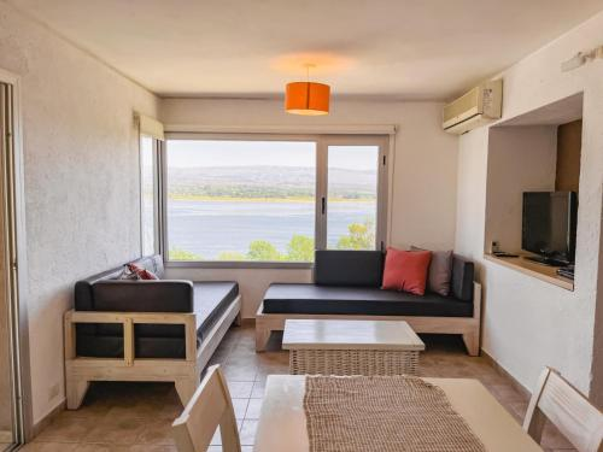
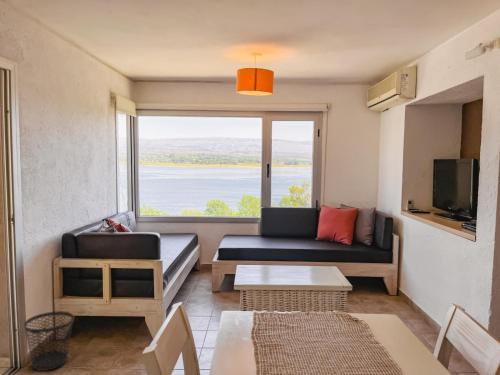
+ wastebasket [23,310,75,372]
